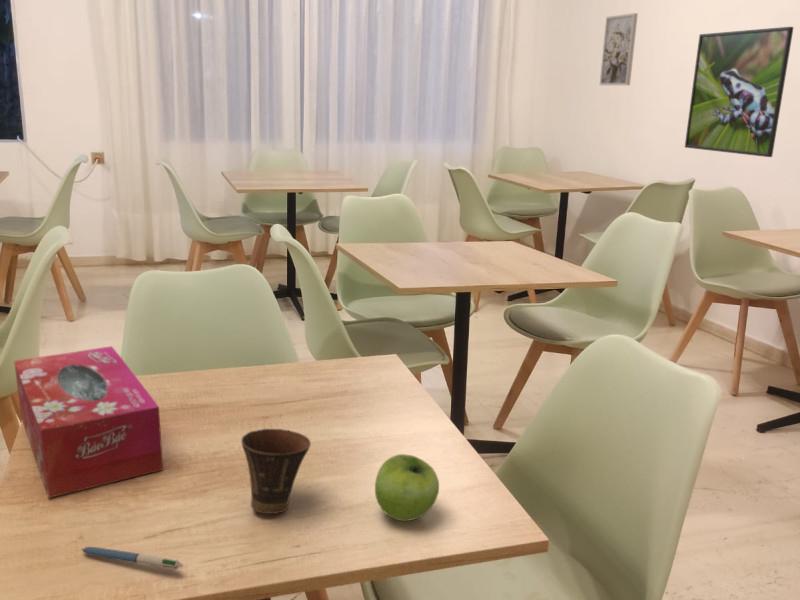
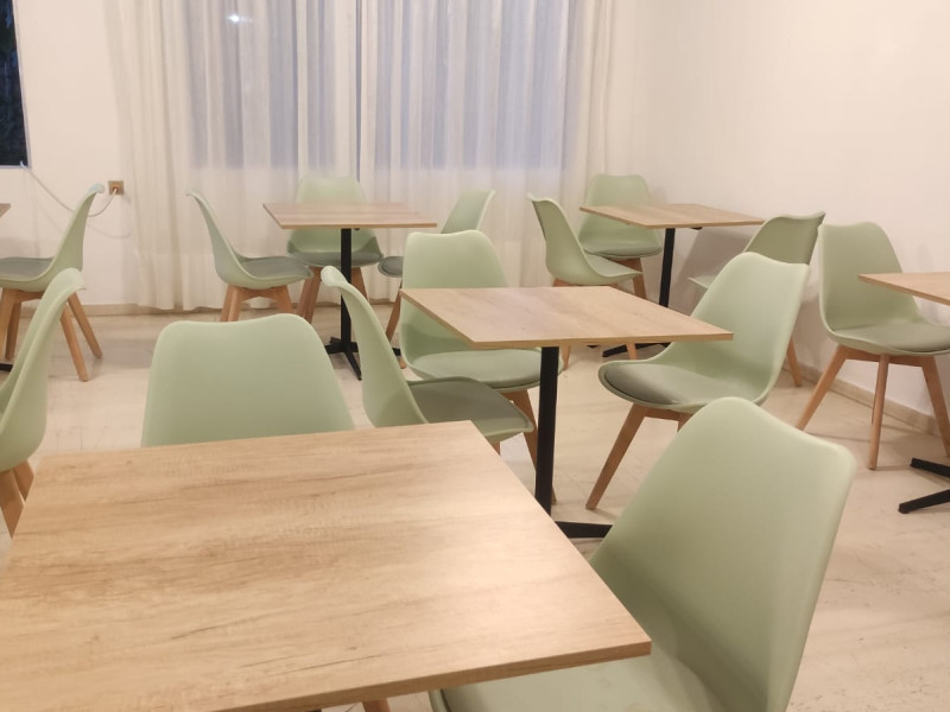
- pen [80,546,184,570]
- cup [240,428,312,515]
- wall art [599,12,639,86]
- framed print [684,26,795,158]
- fruit [374,453,440,522]
- tissue box [13,345,164,499]
